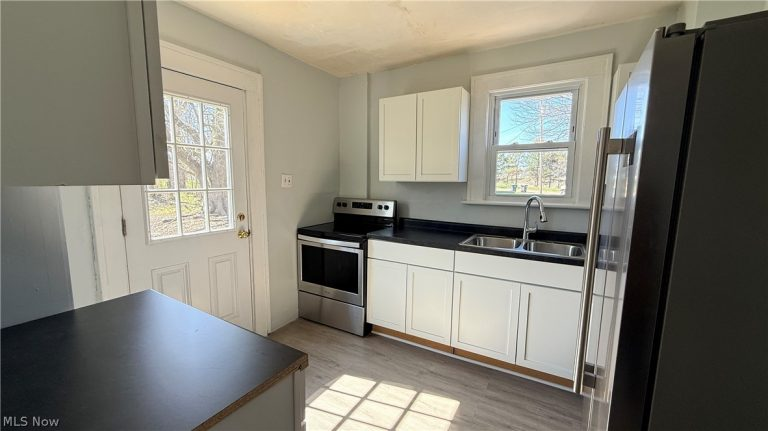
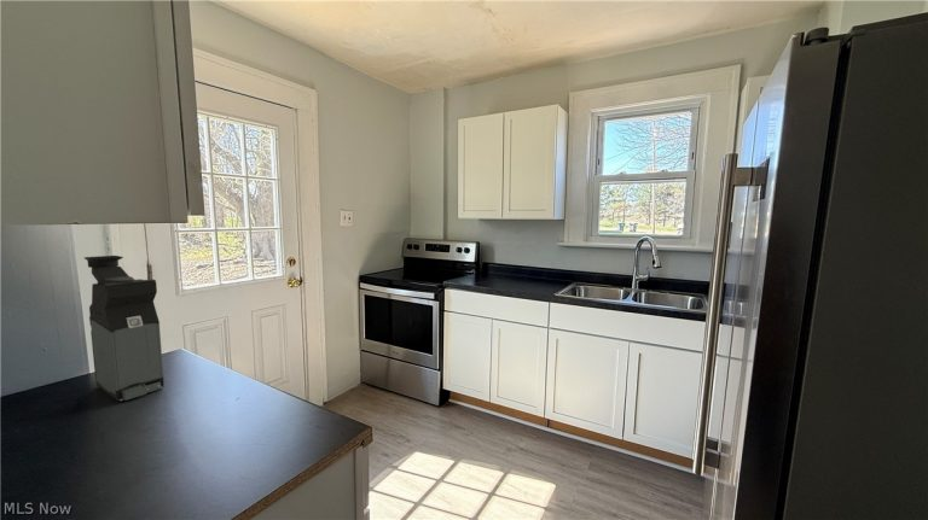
+ coffee maker [83,255,164,403]
